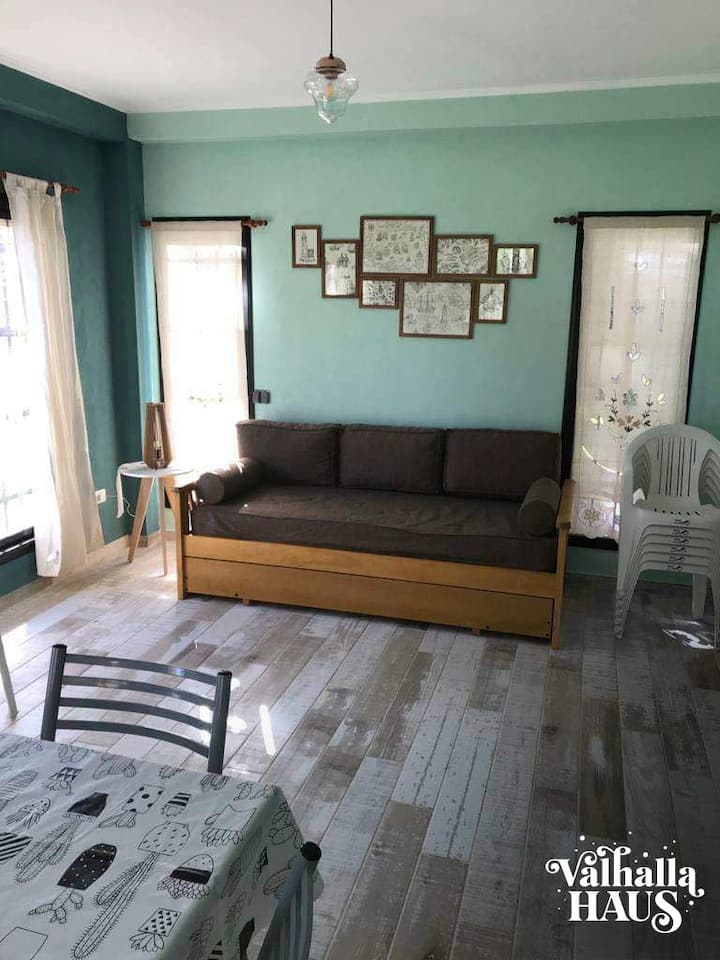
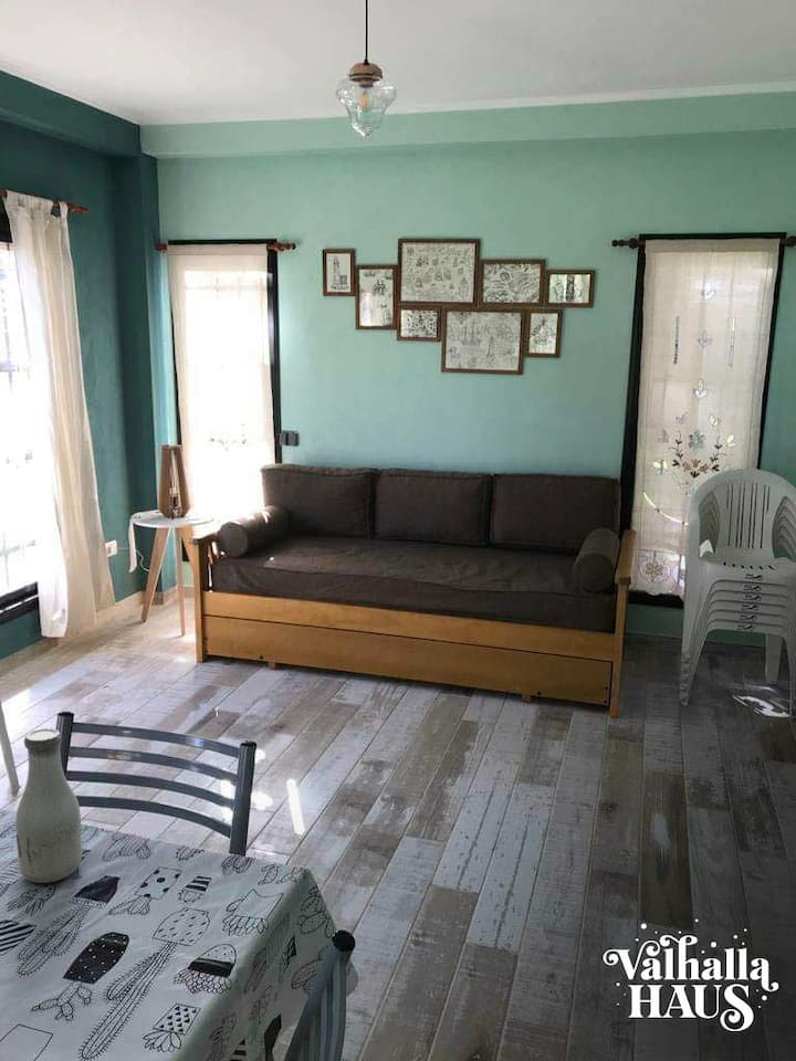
+ bottle [14,727,84,884]
